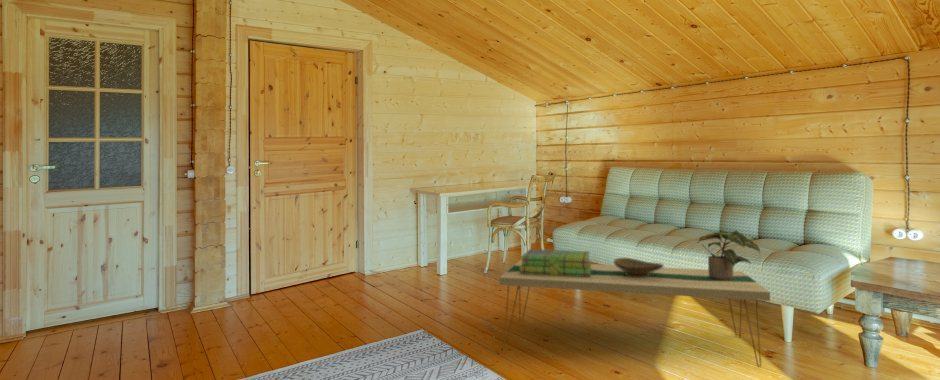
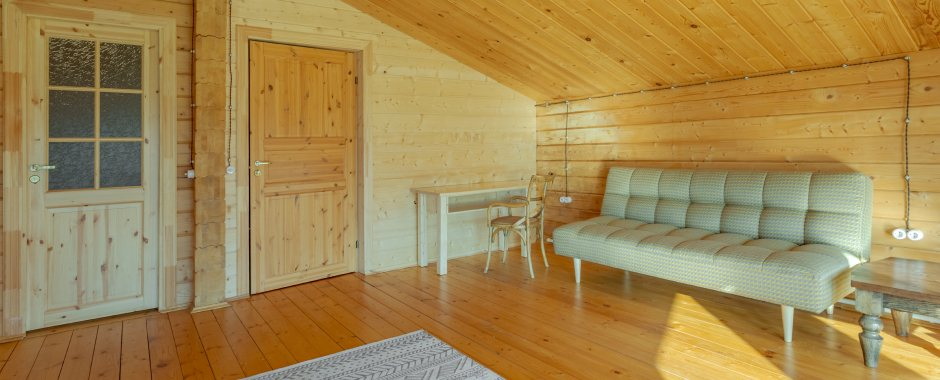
- potted plant [696,229,761,281]
- coffee table [498,260,771,369]
- stack of books [520,248,592,277]
- decorative bowl [613,257,664,277]
